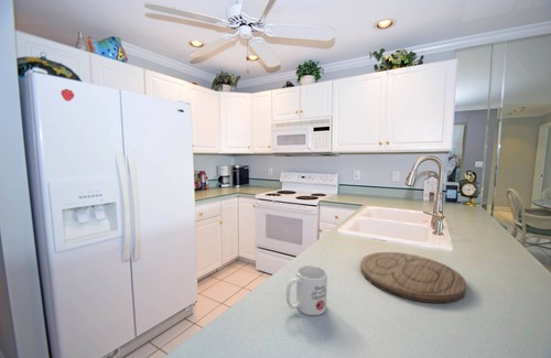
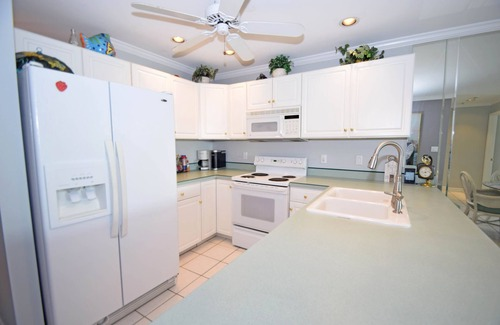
- cutting board [359,251,467,304]
- mug [285,264,328,316]
